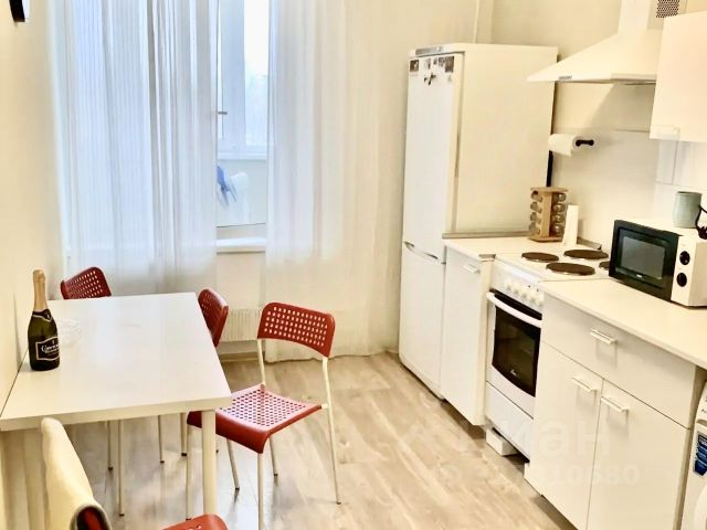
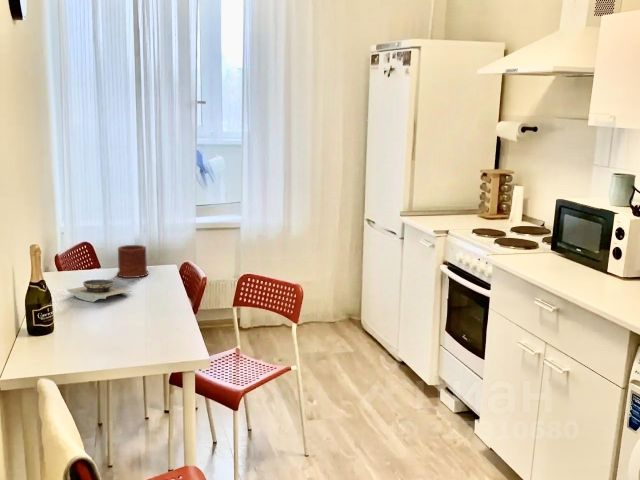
+ bowl [66,279,132,303]
+ mug [116,244,149,279]
